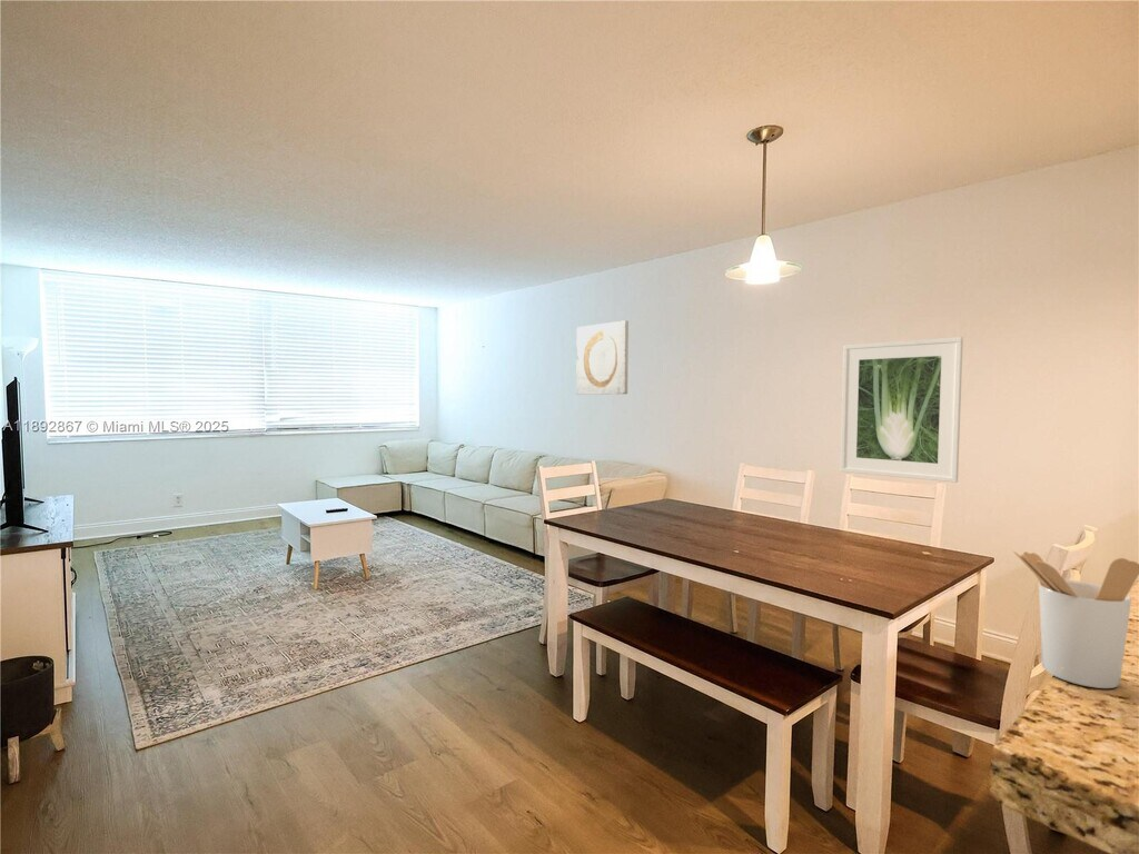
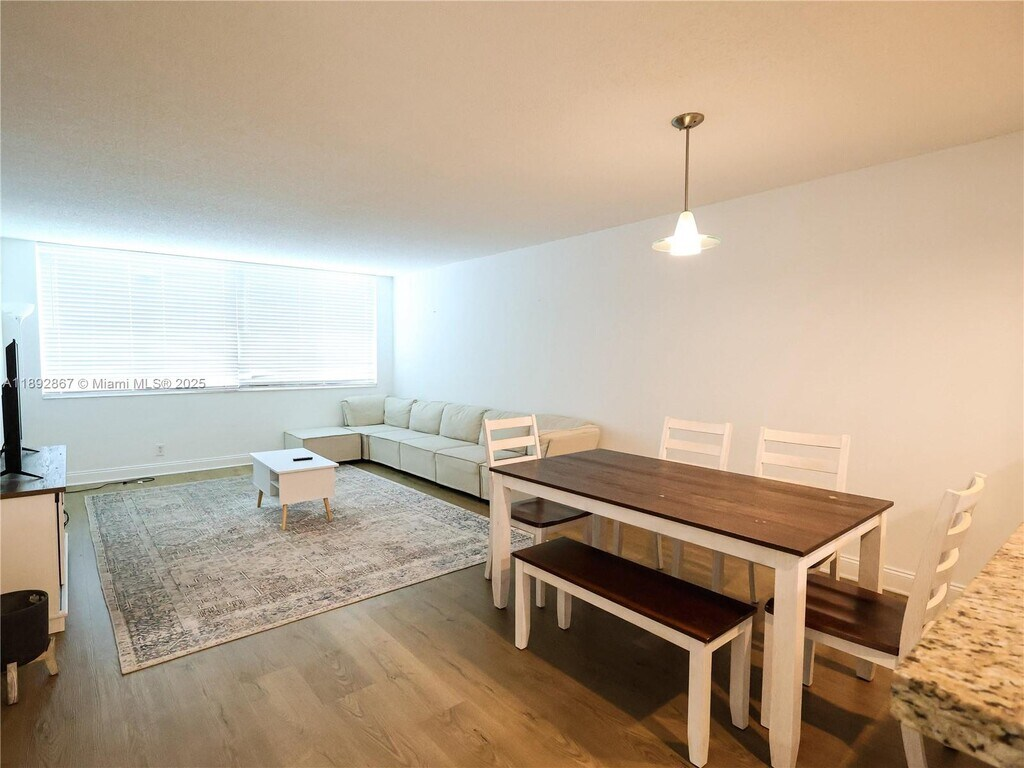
- wall art [575,319,630,396]
- utensil holder [1012,549,1139,689]
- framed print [839,336,964,484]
